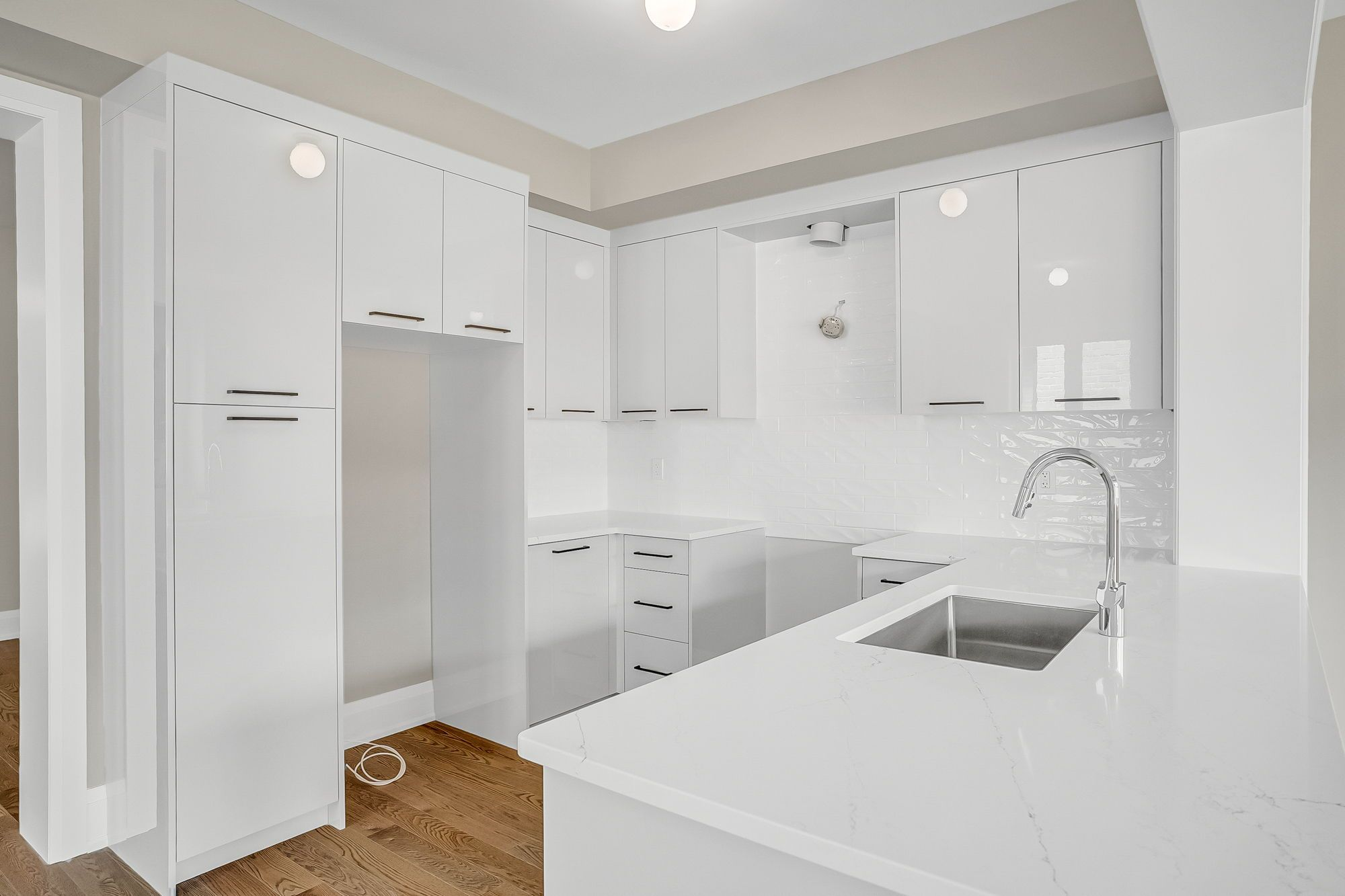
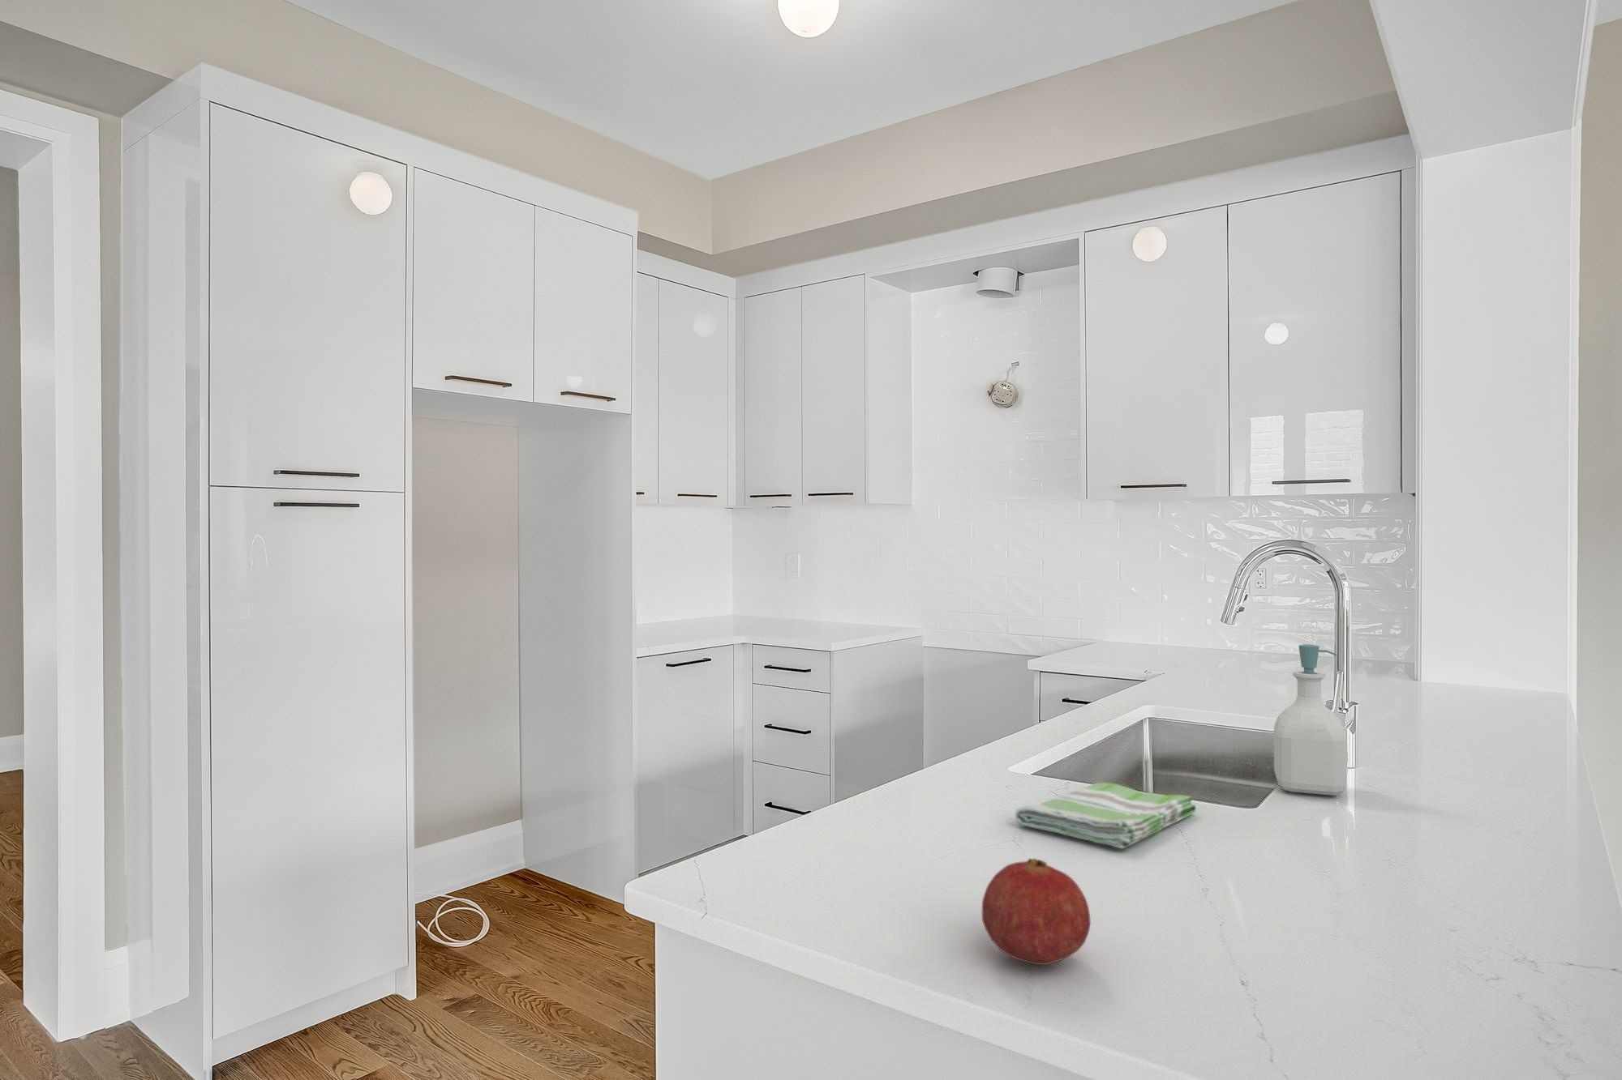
+ dish towel [1014,782,1198,849]
+ fruit [982,858,1091,965]
+ soap bottle [1273,644,1347,797]
